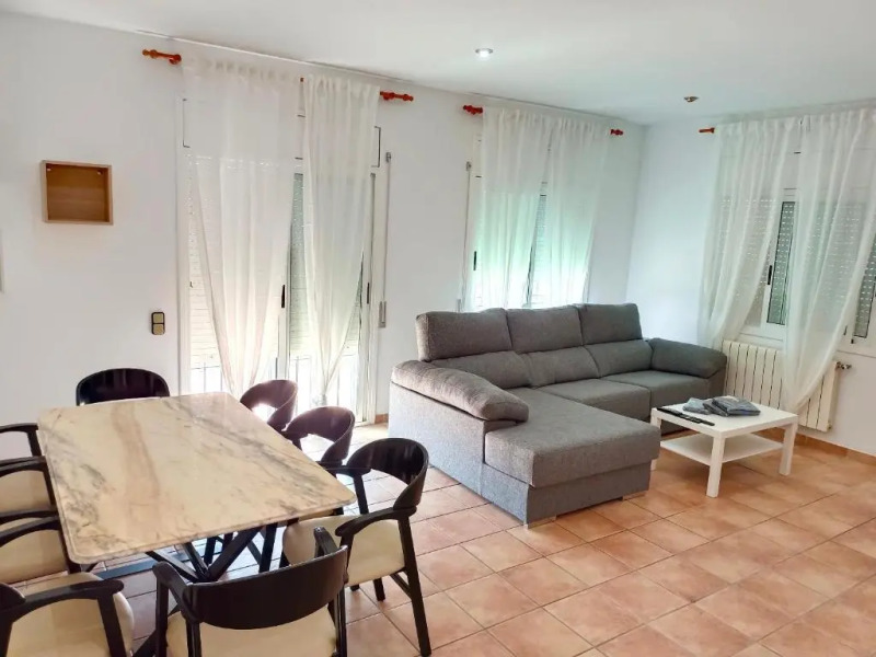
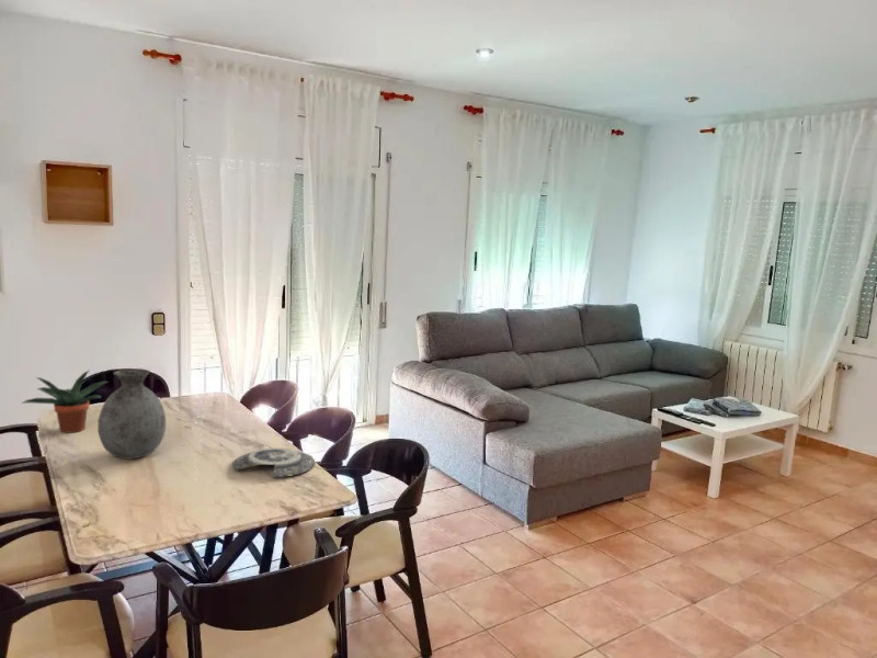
+ vase [96,367,167,460]
+ potted plant [21,370,110,434]
+ plate [231,446,317,478]
